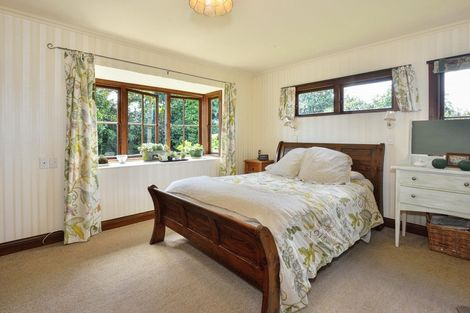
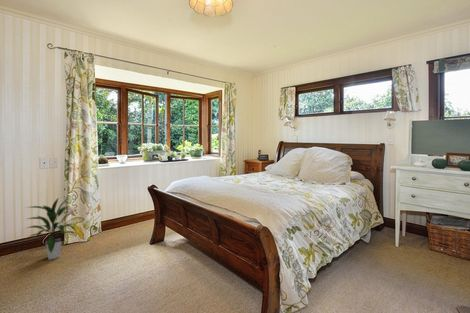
+ indoor plant [21,196,77,261]
